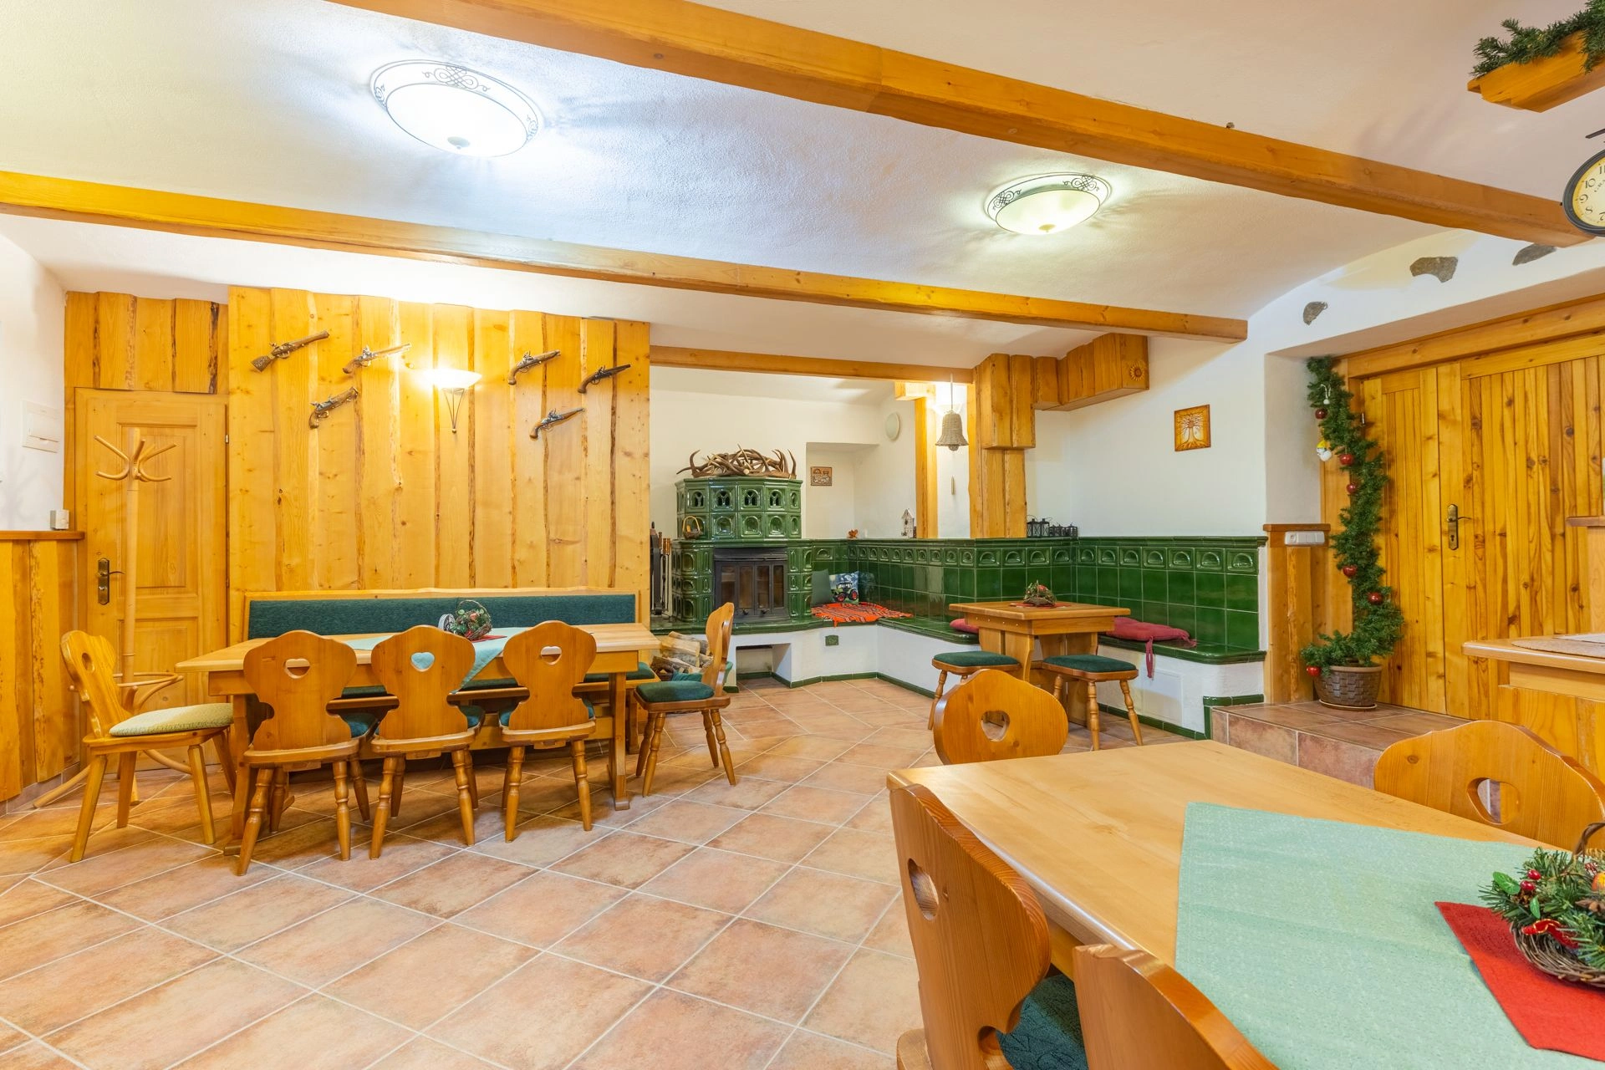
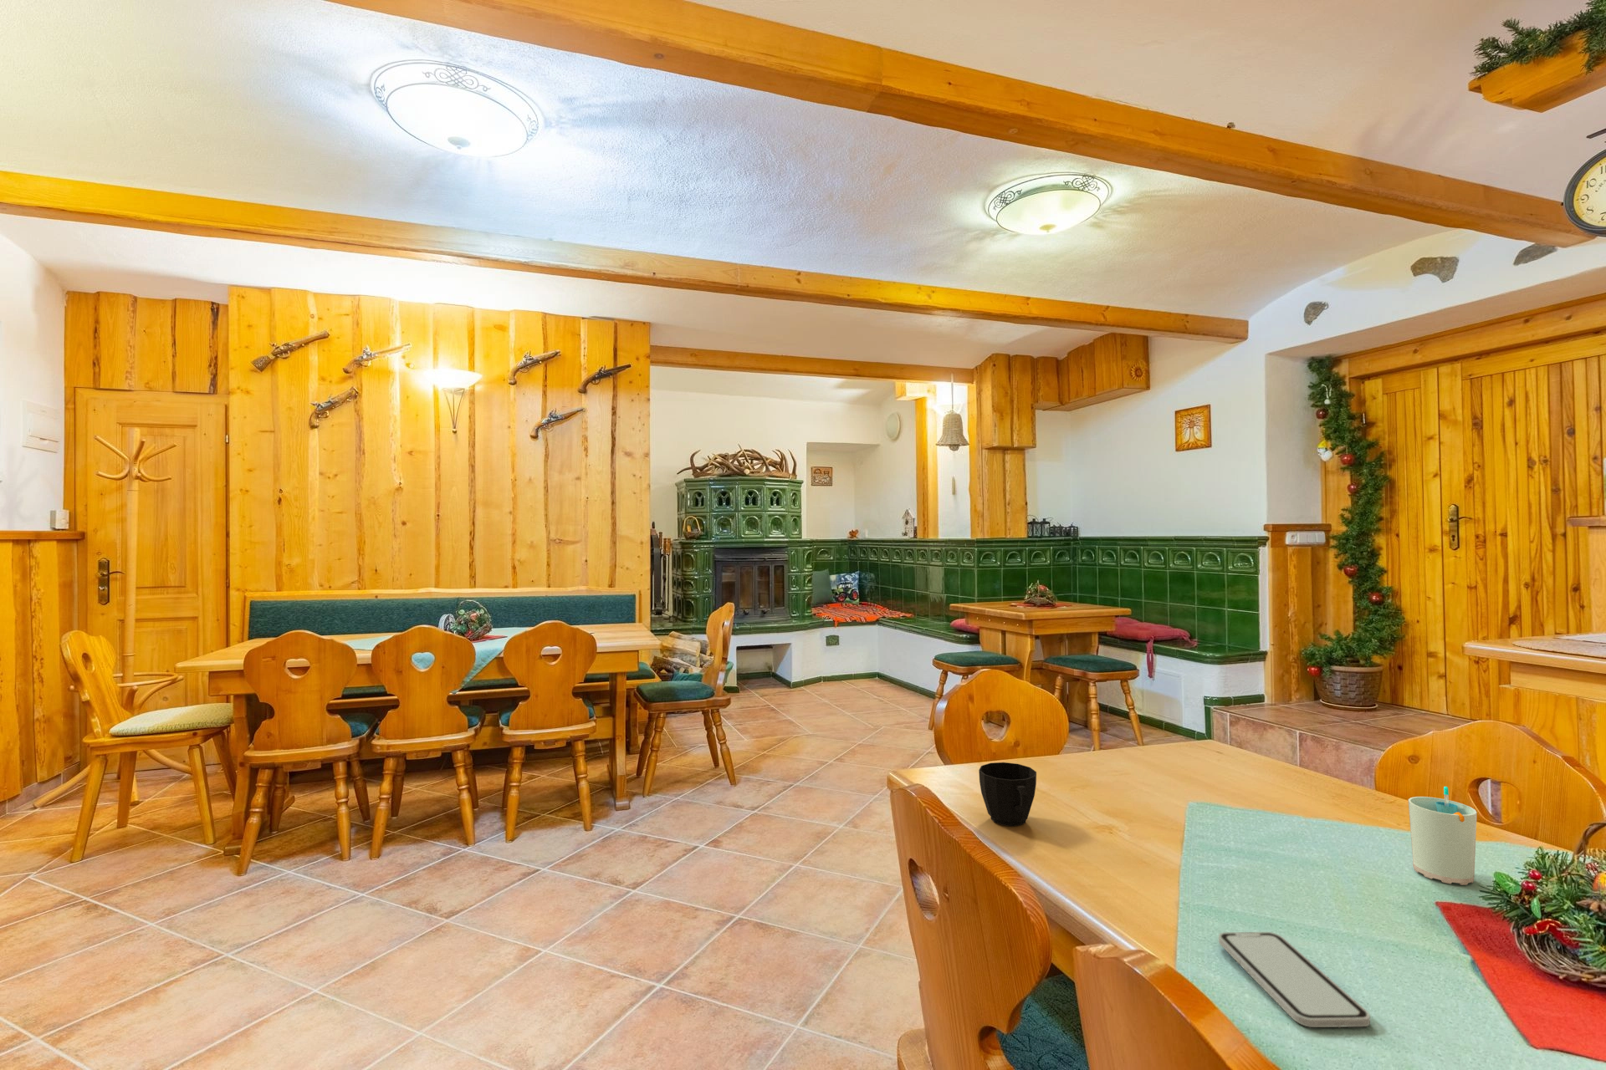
+ smartphone [1218,931,1371,1028]
+ cup [977,762,1037,826]
+ cup [1408,786,1477,886]
